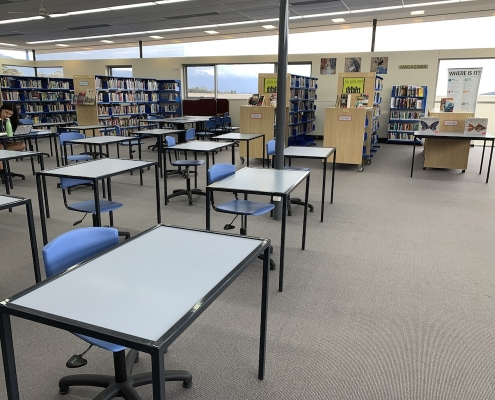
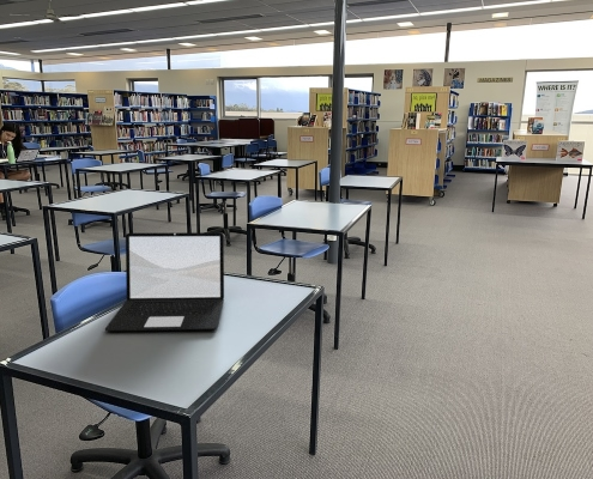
+ laptop [104,231,225,333]
